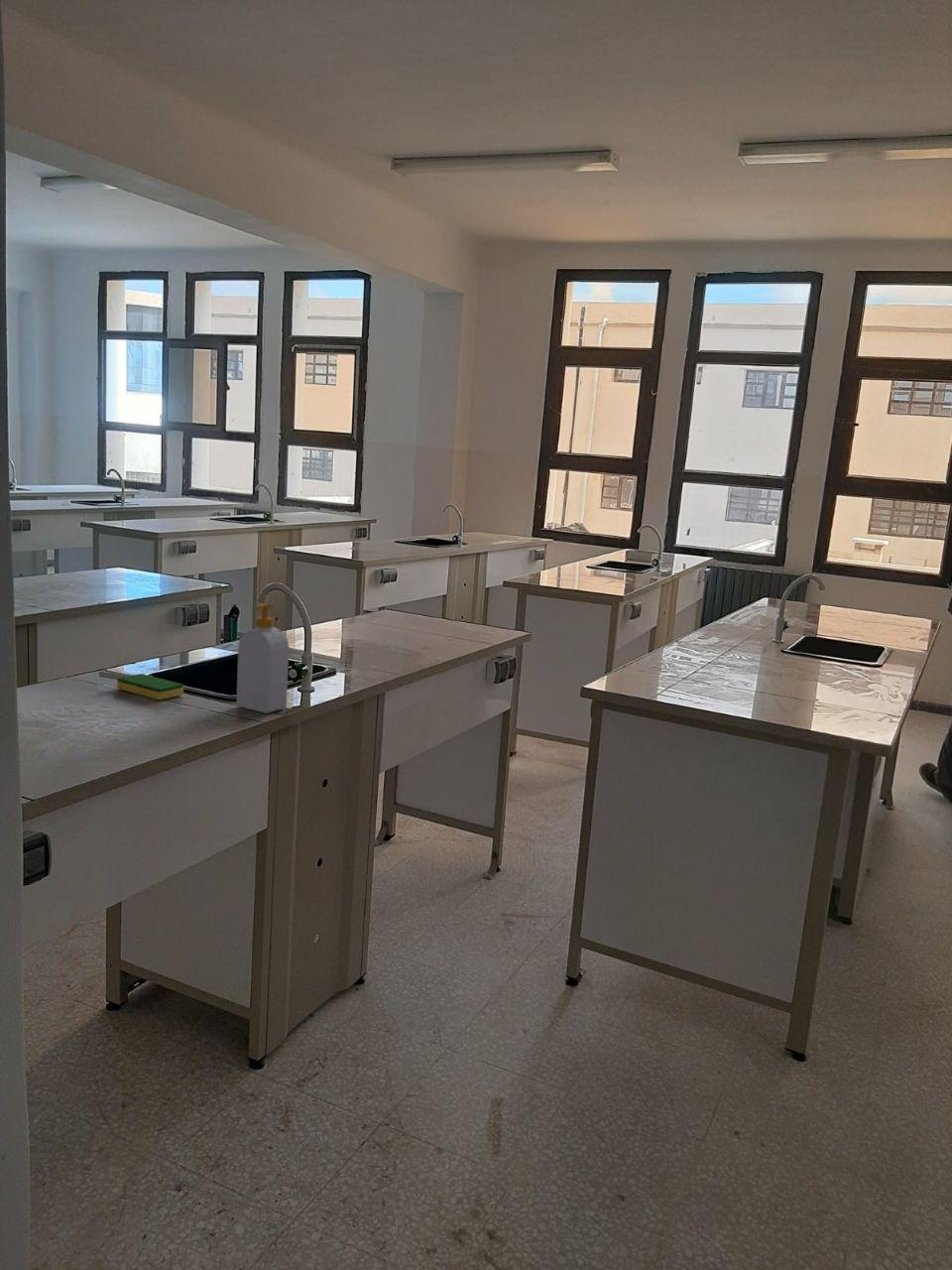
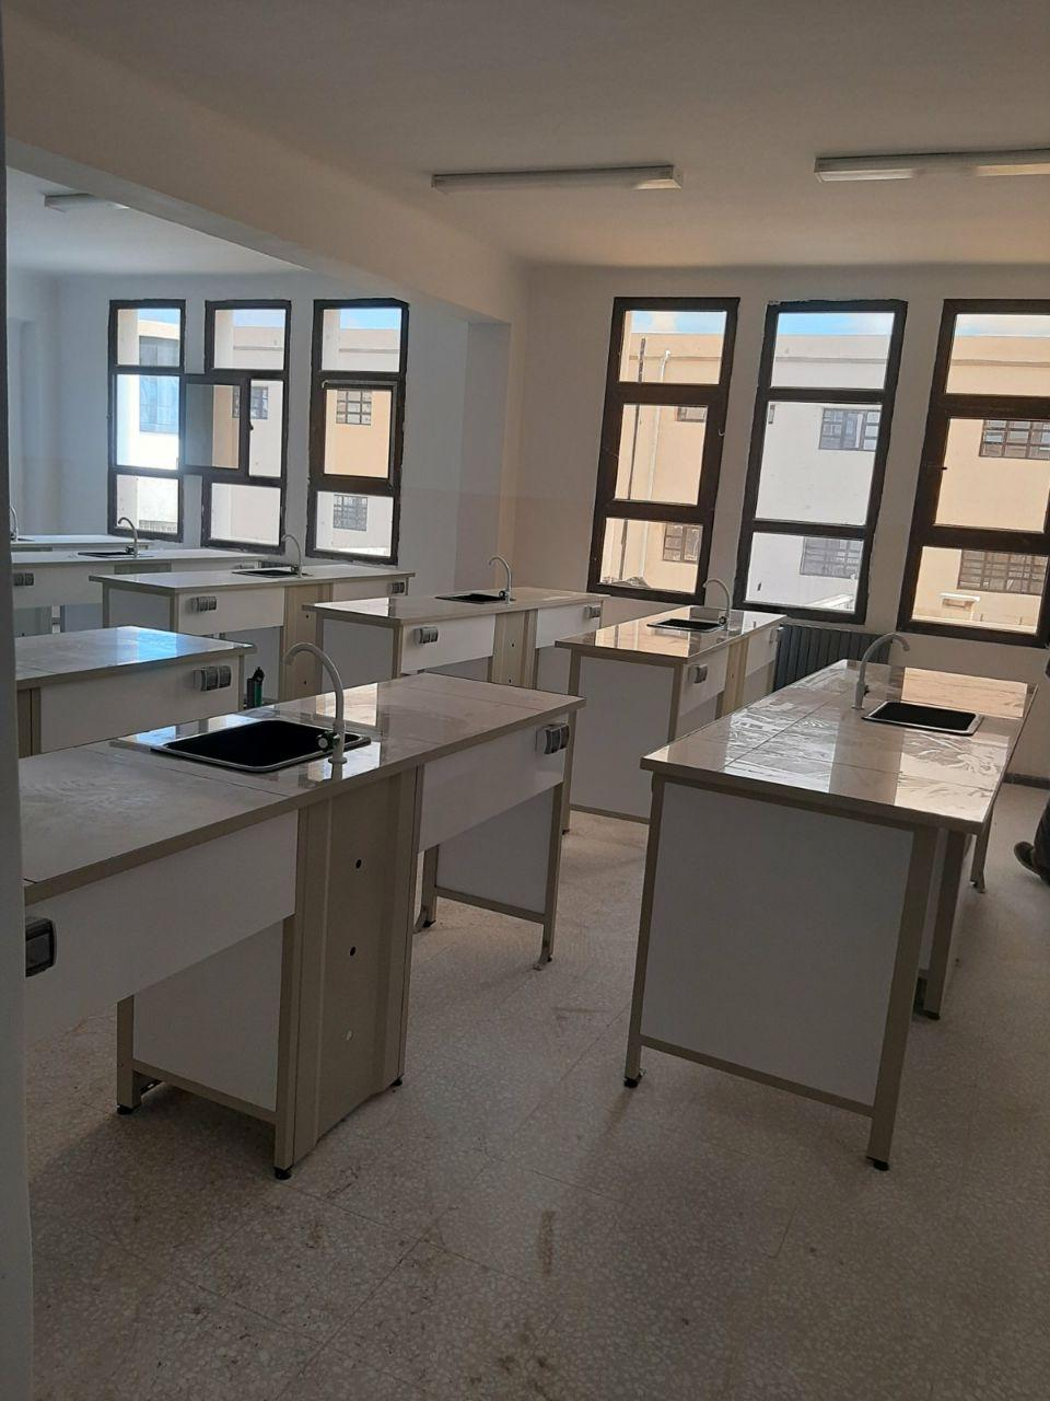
- soap bottle [236,603,290,714]
- dish sponge [116,673,184,700]
